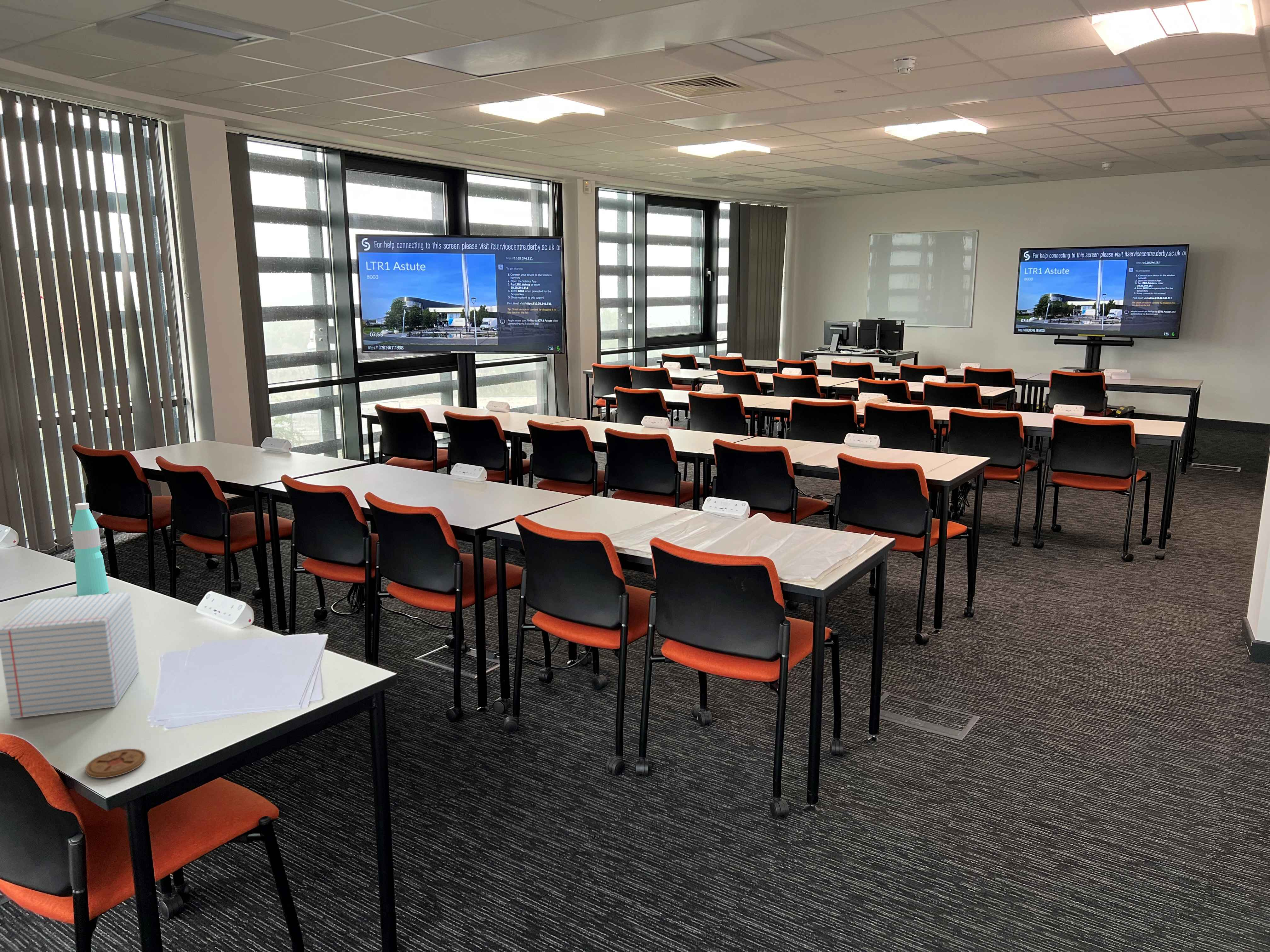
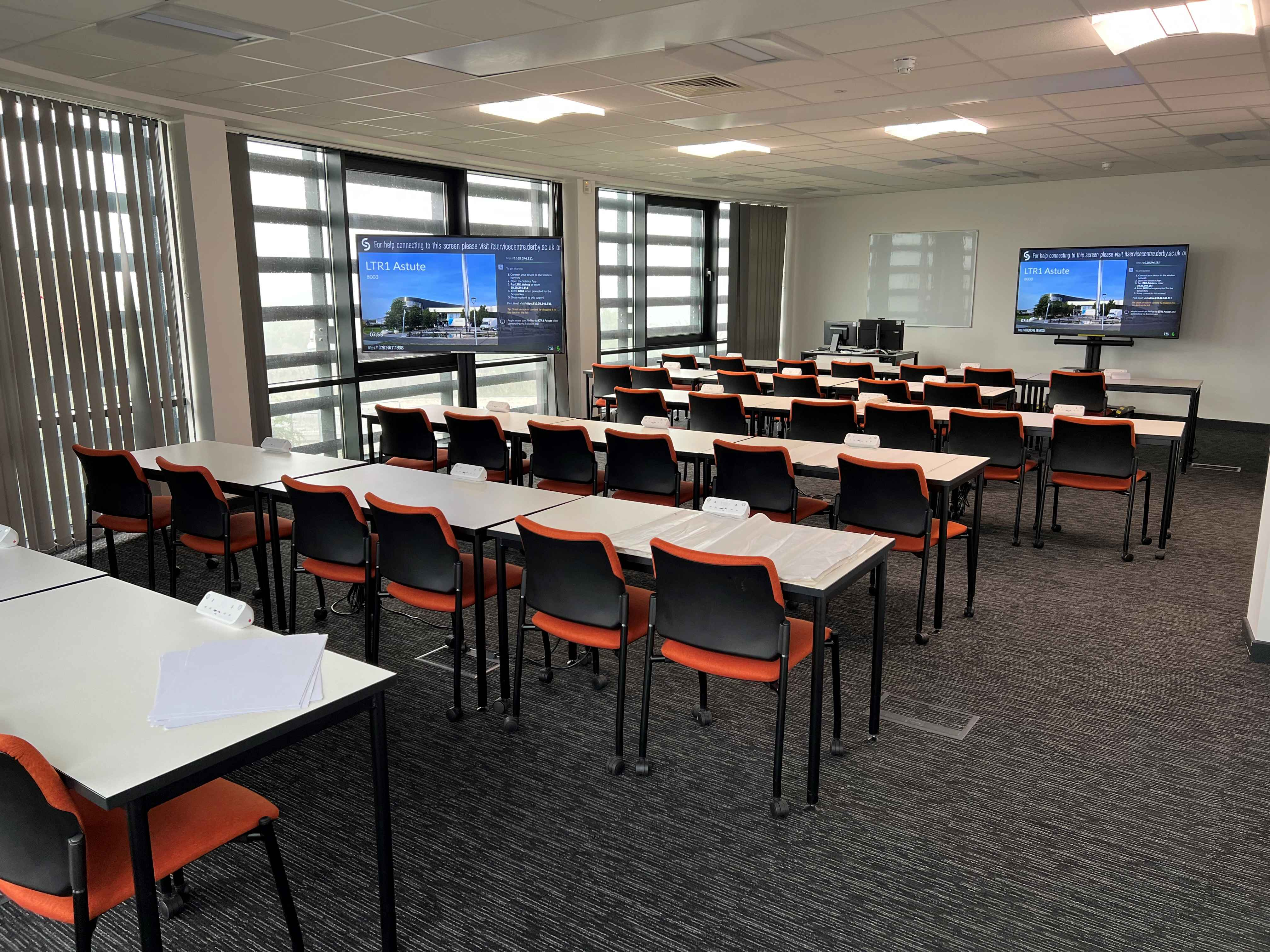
- notepad [0,592,140,719]
- coaster [85,748,146,779]
- water bottle [71,502,109,596]
